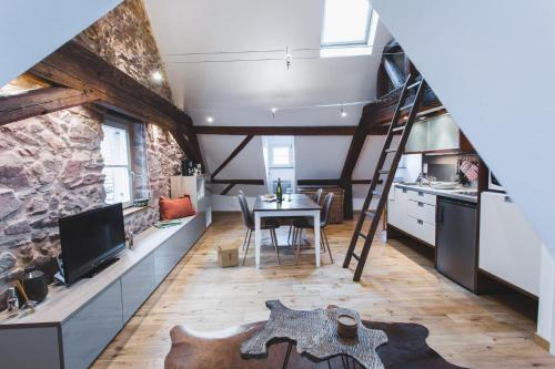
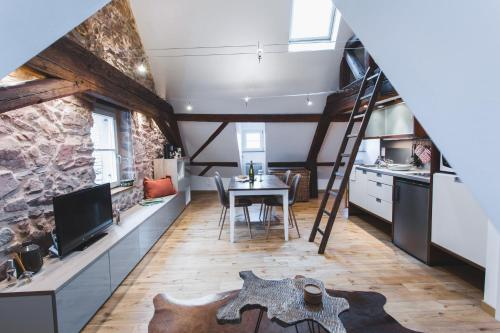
- cardboard box [209,236,245,268]
